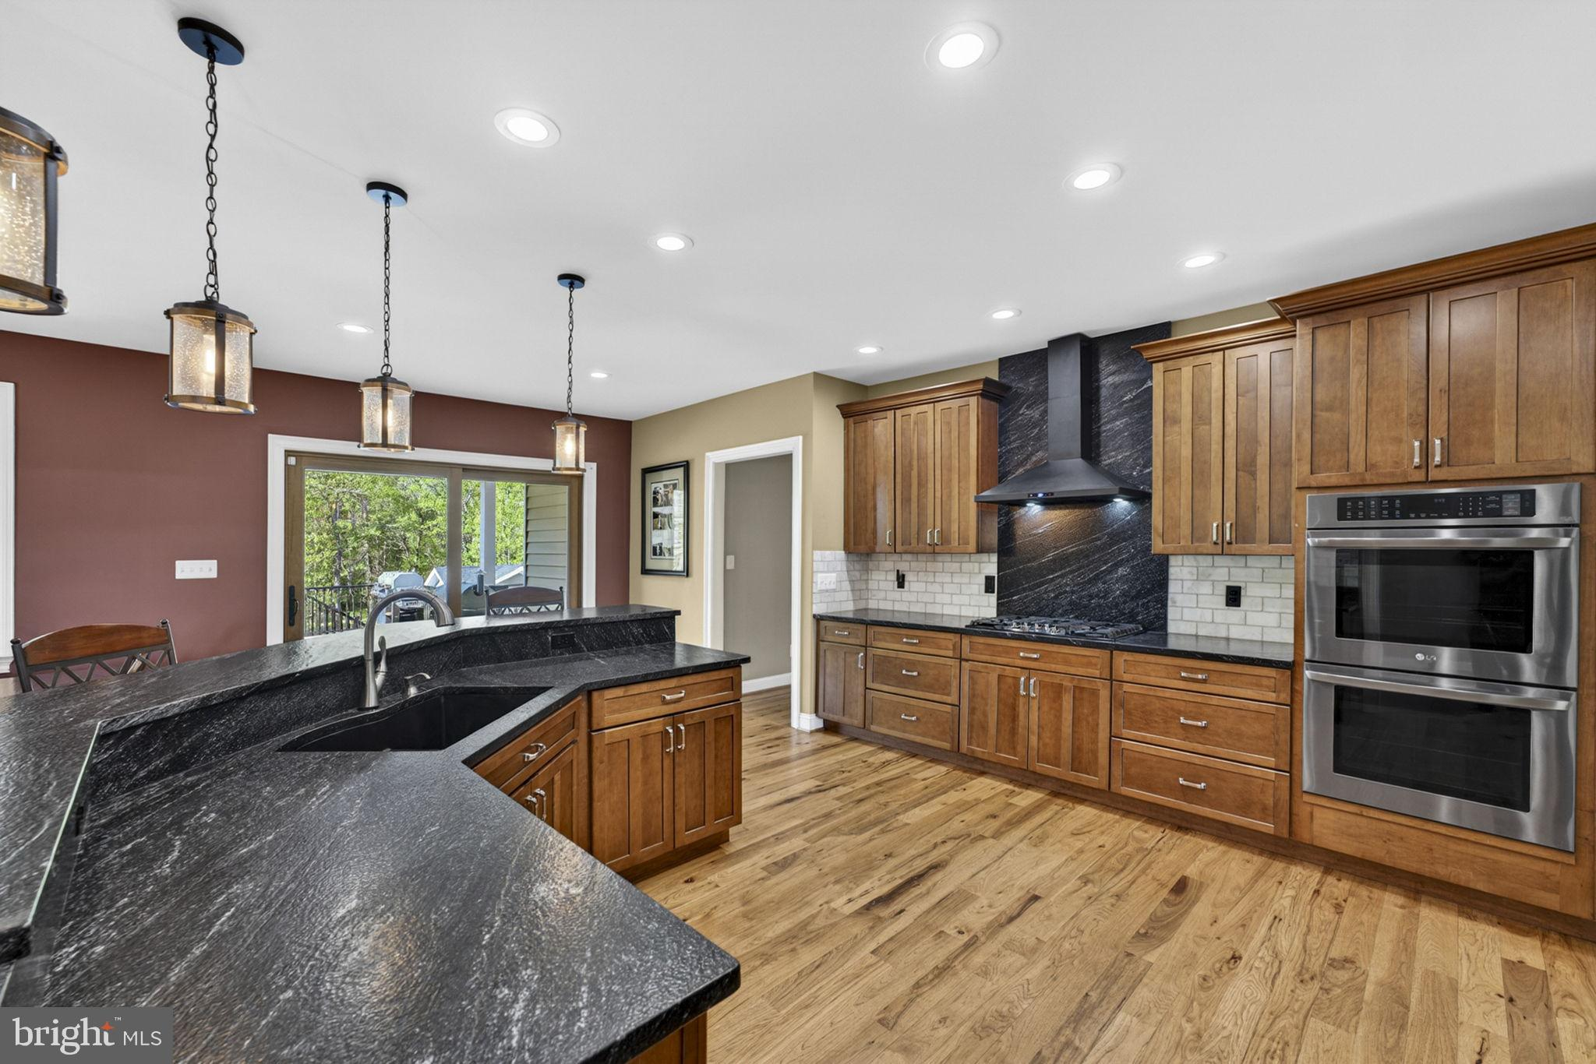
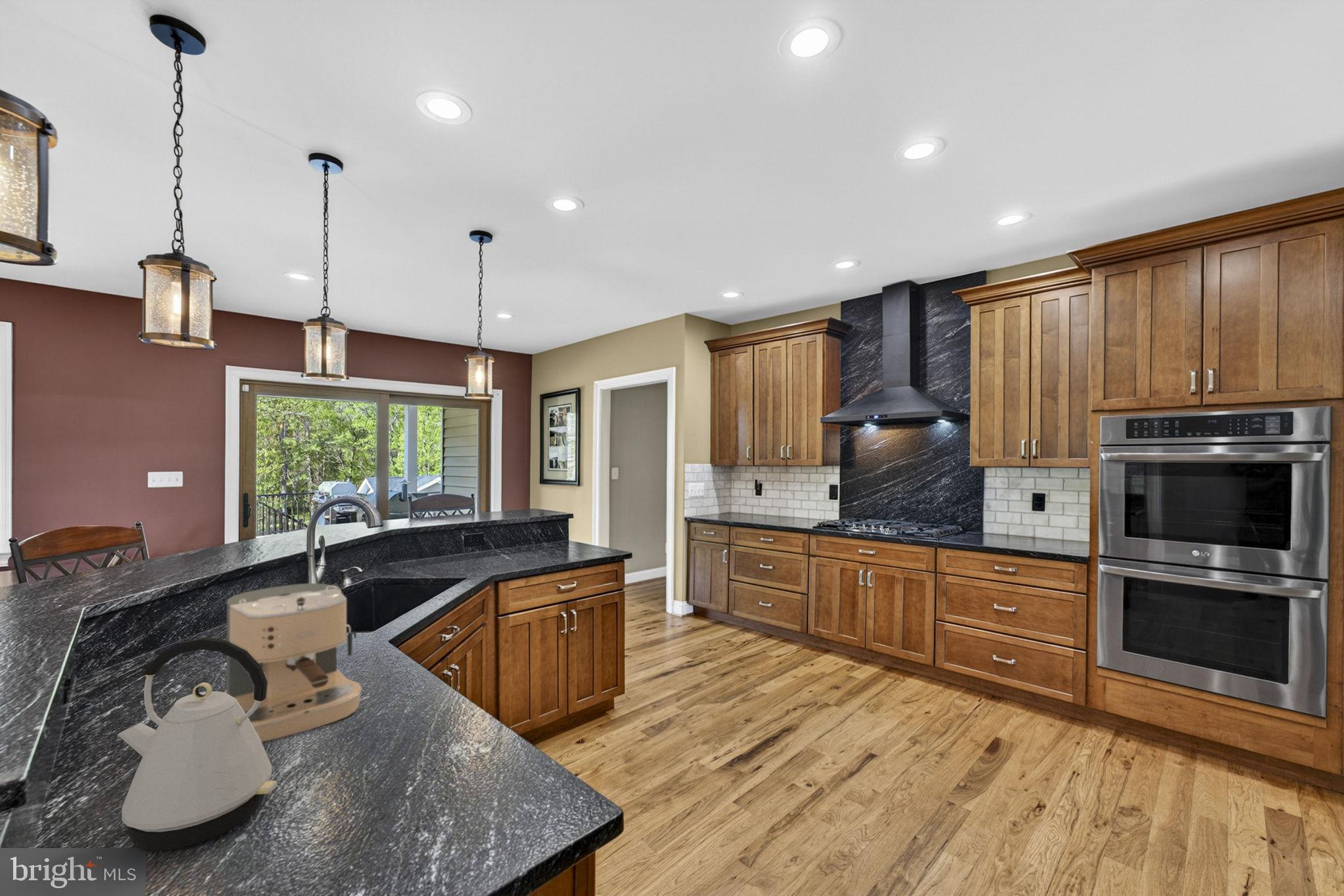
+ kettle [117,637,278,851]
+ coffee maker [223,582,363,743]
